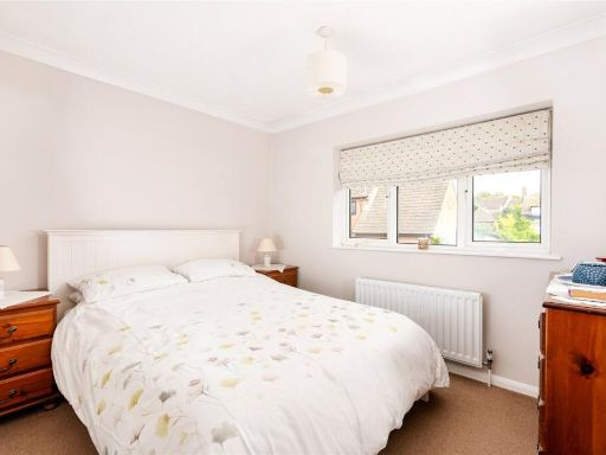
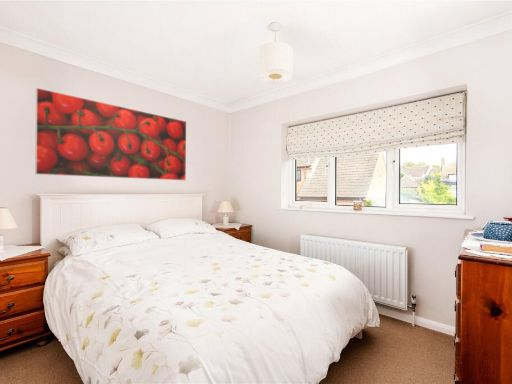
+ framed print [34,87,187,182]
